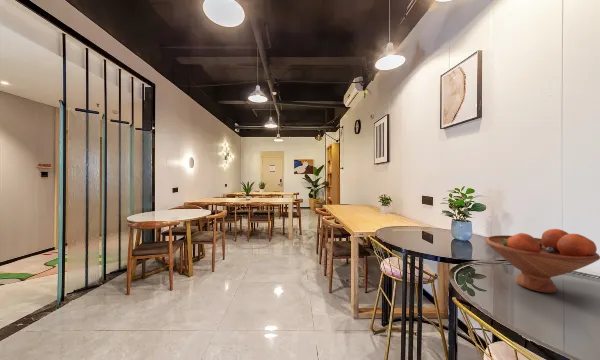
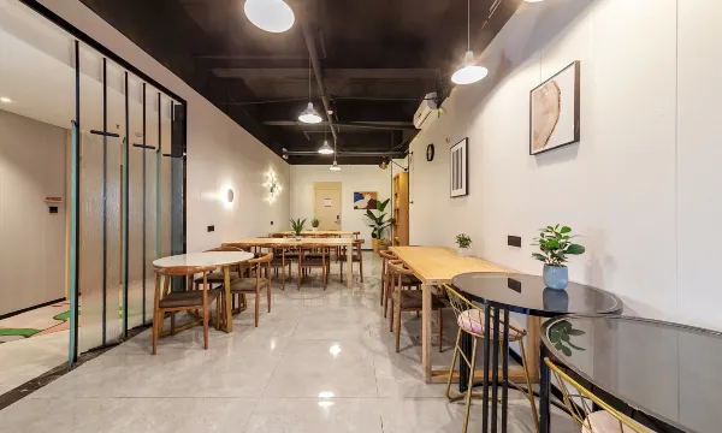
- fruit bowl [485,228,600,294]
